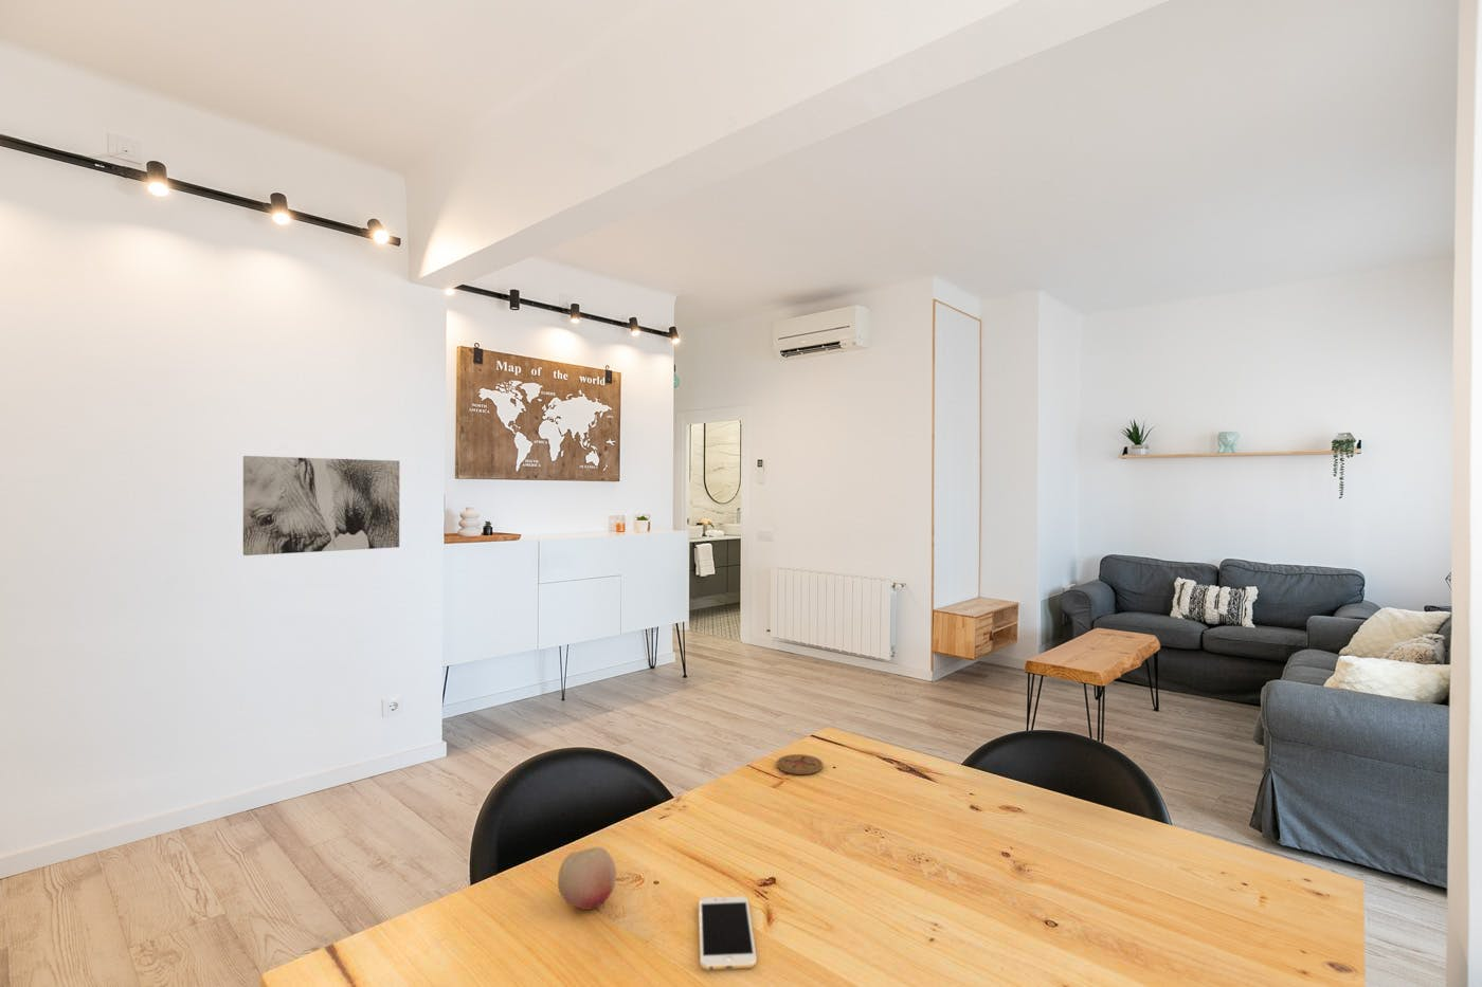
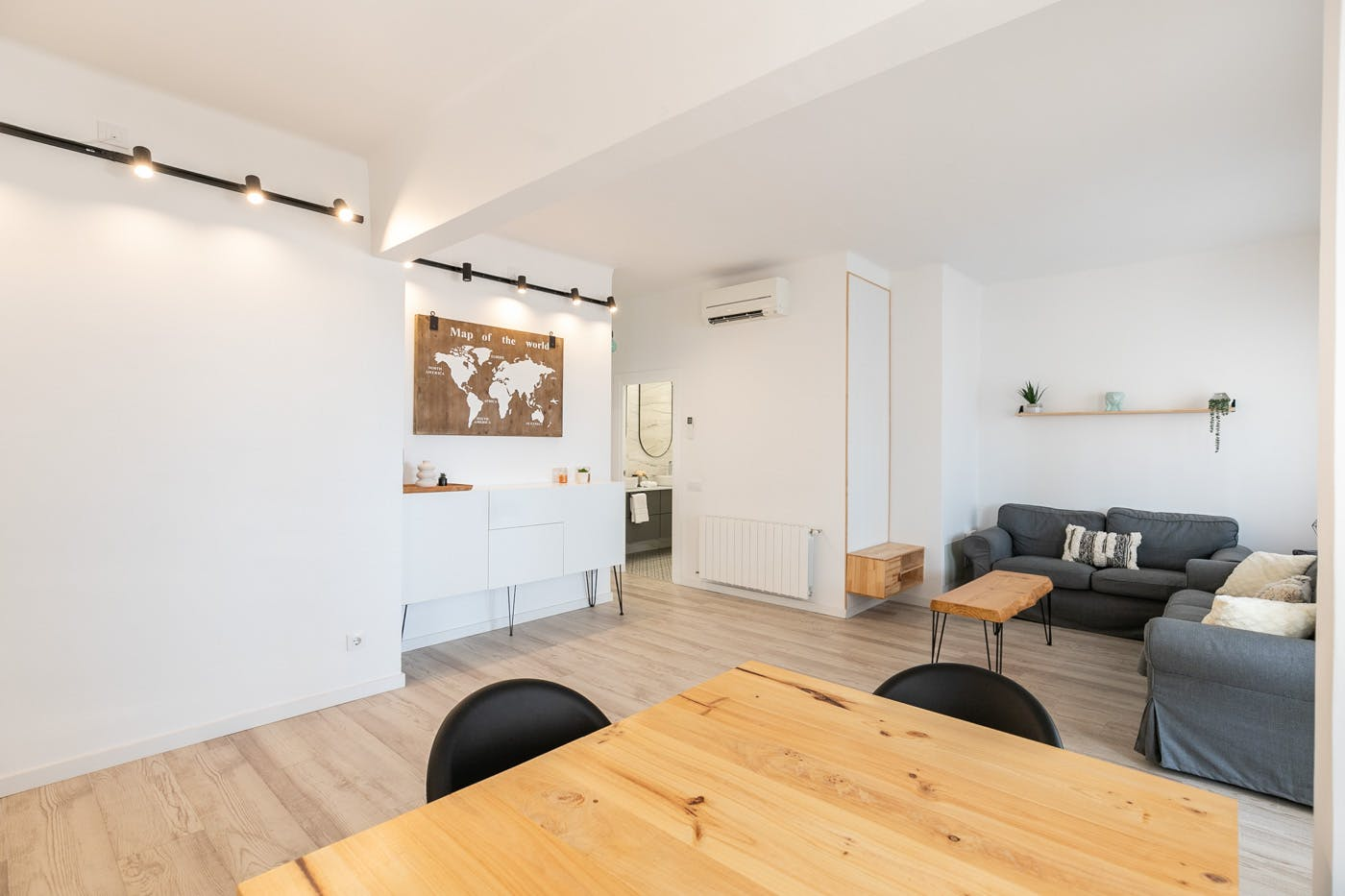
- smartphone [696,894,758,972]
- fruit [556,846,617,911]
- wall art [242,455,400,556]
- coaster [776,753,823,776]
